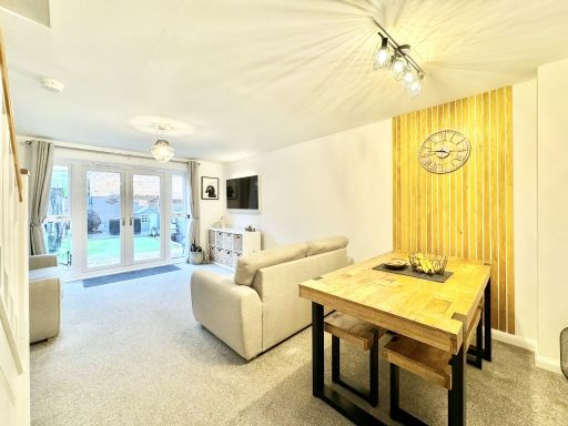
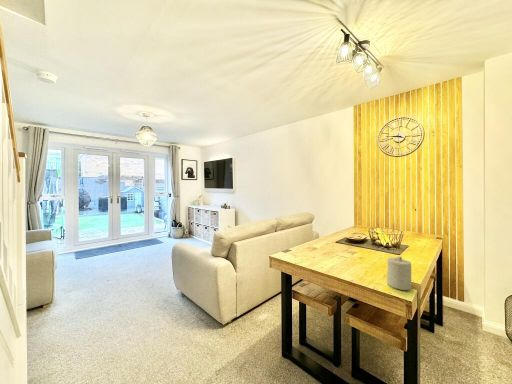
+ candle [386,255,412,291]
